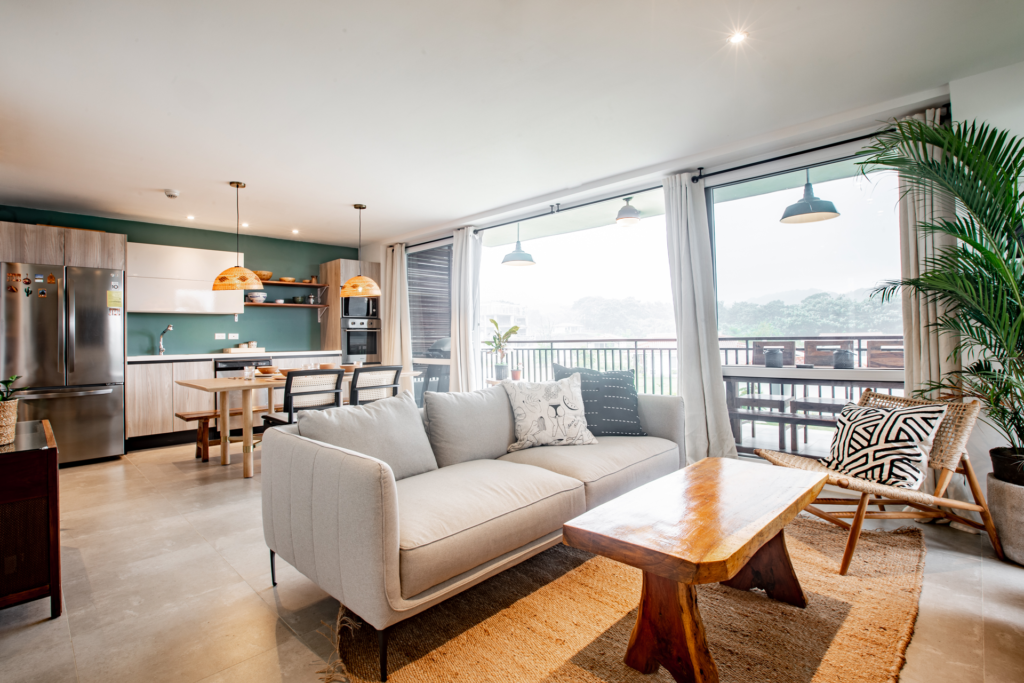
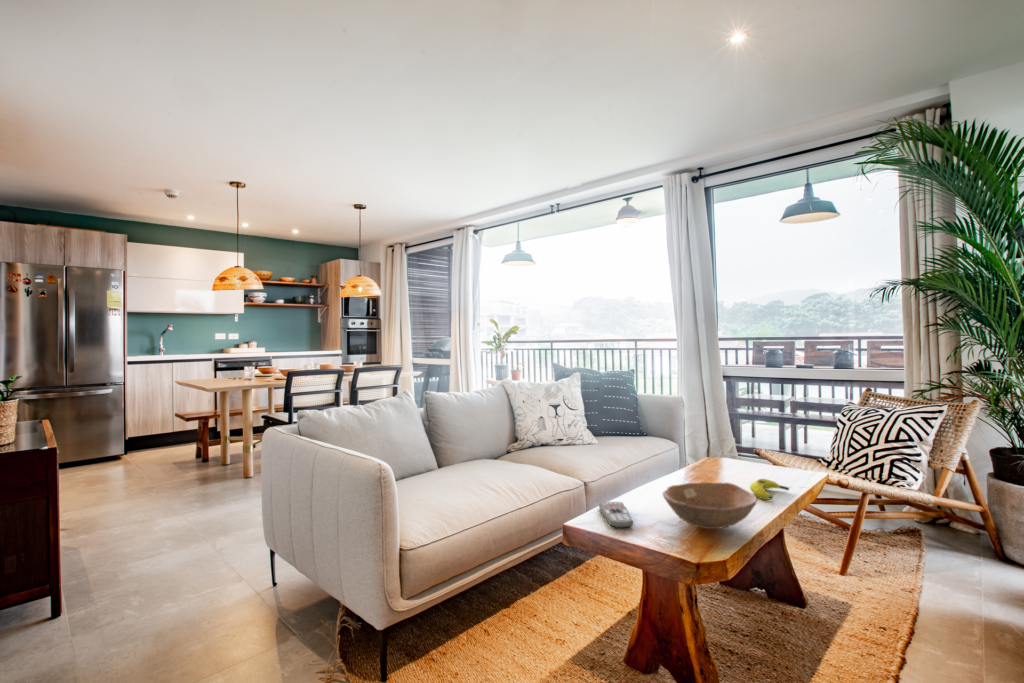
+ remote control [598,501,634,529]
+ banana [749,478,790,501]
+ bowl [661,481,758,530]
